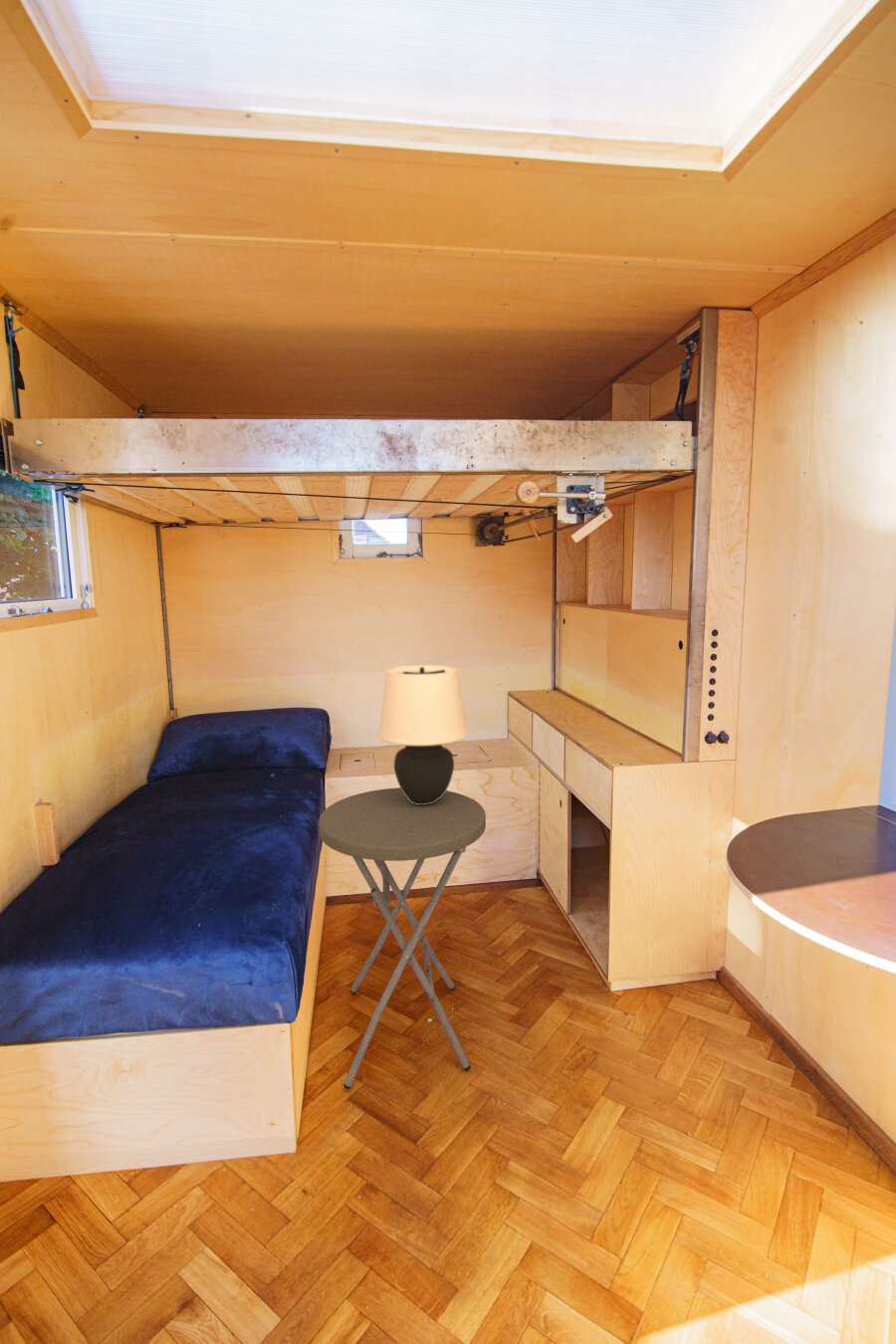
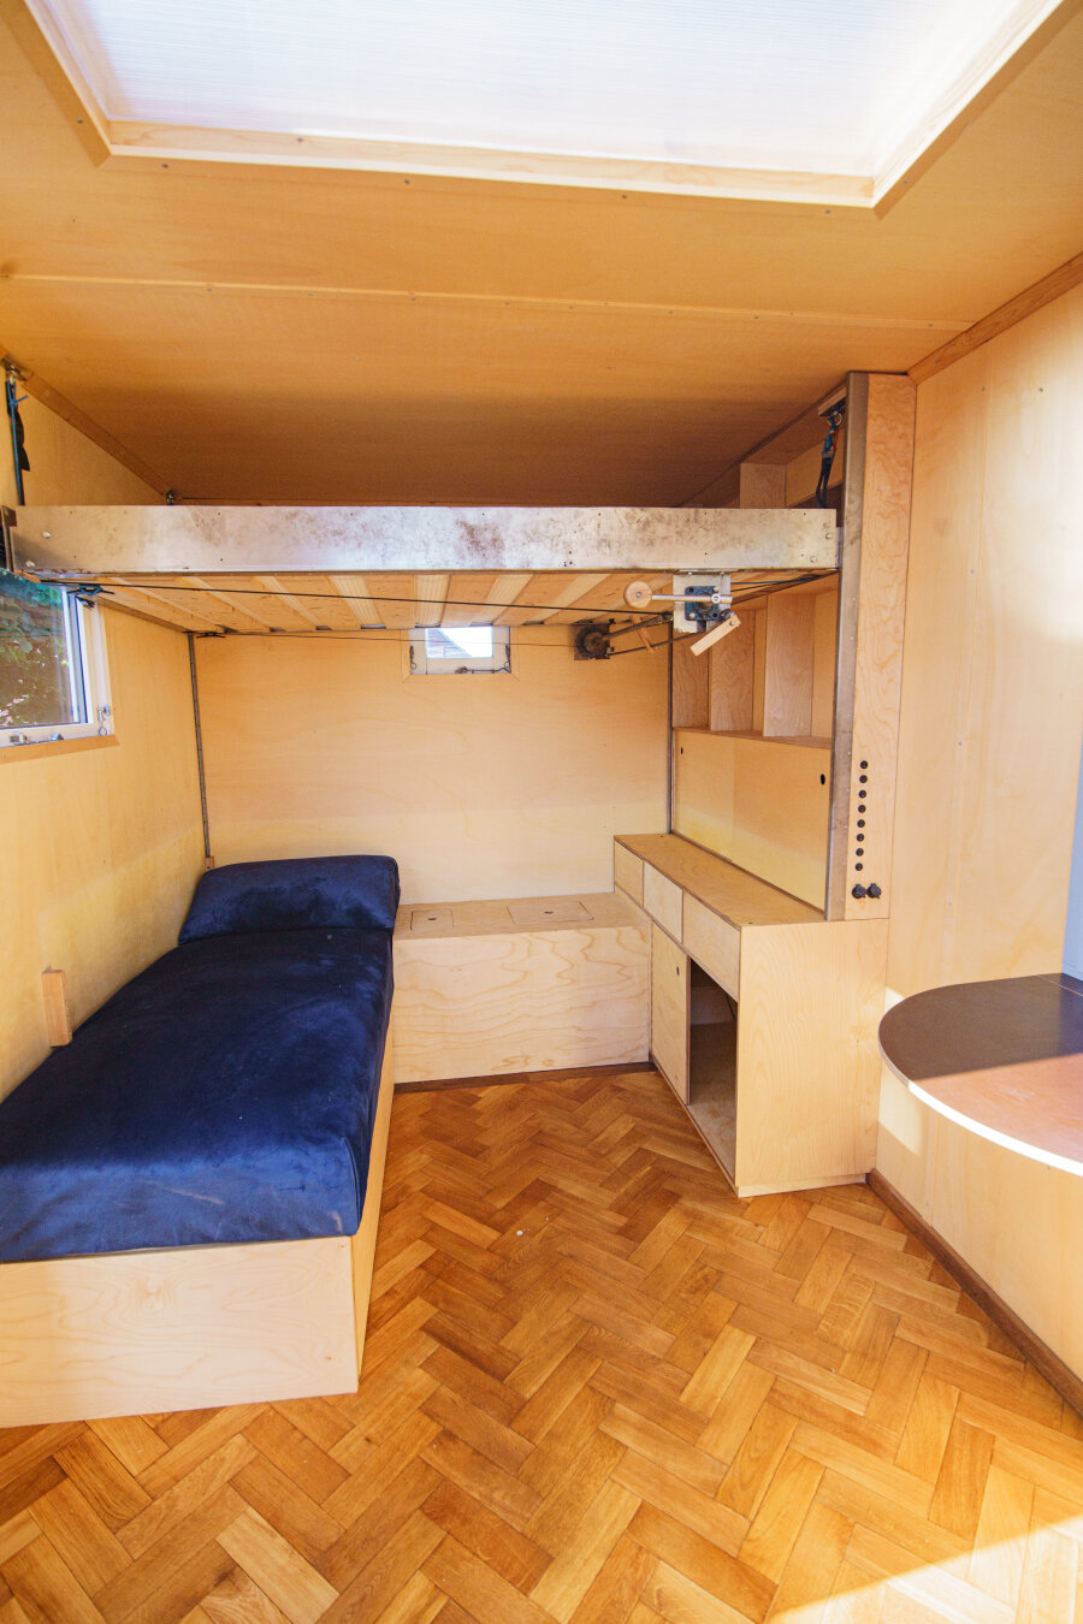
- side table [318,786,487,1090]
- table lamp [377,664,469,804]
